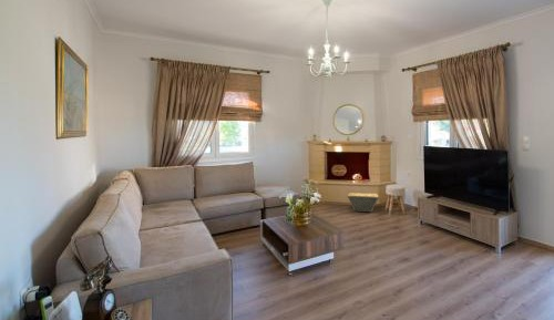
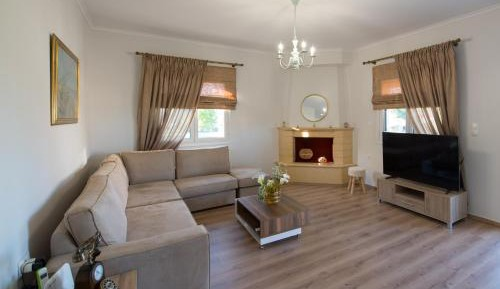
- basket [347,192,380,213]
